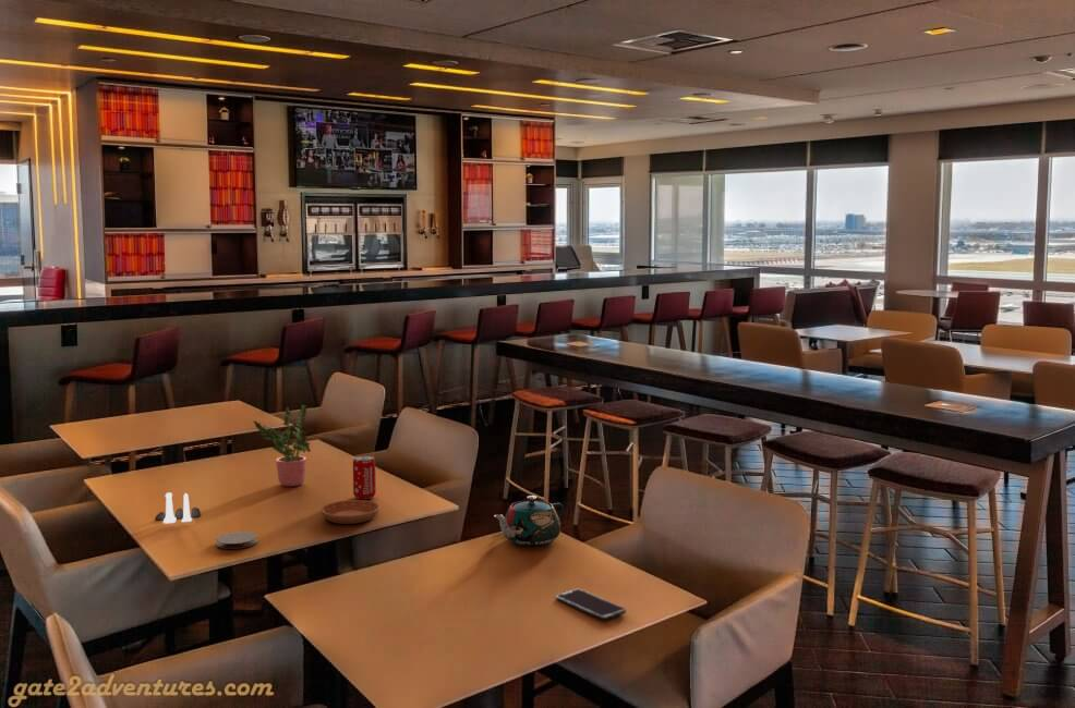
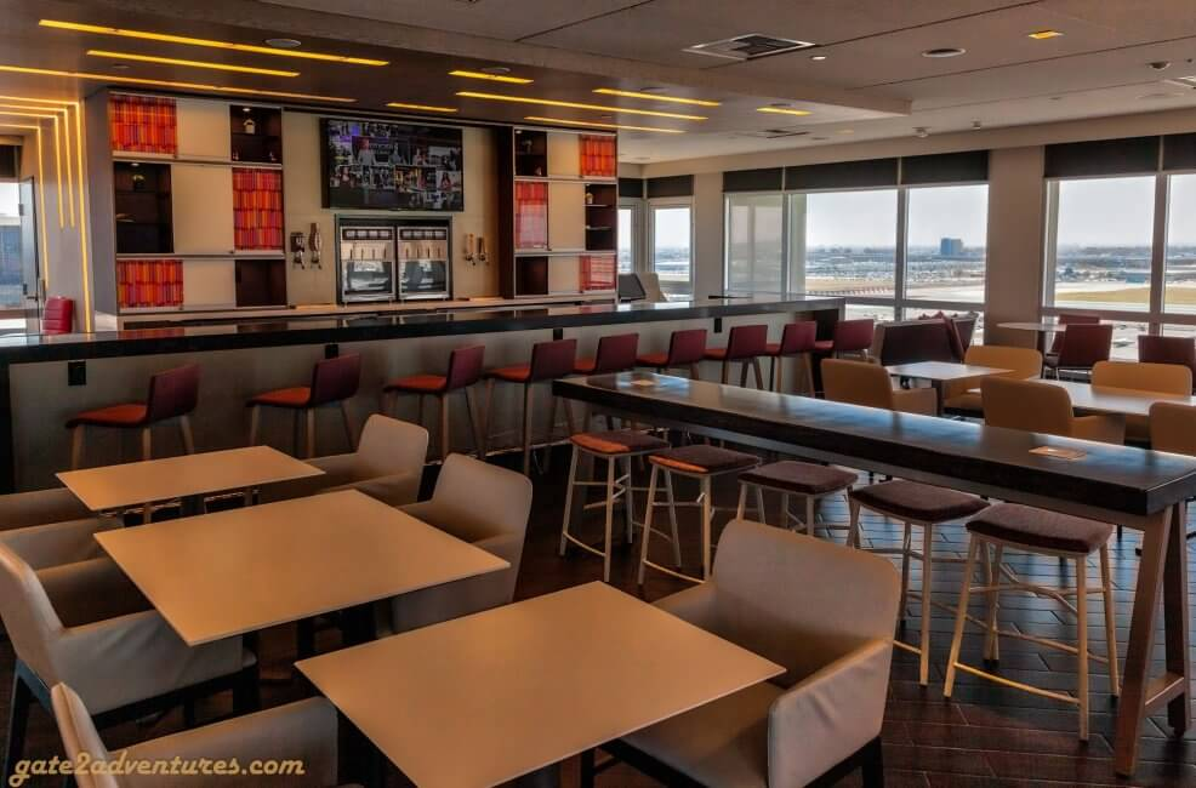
- potted plant [252,404,312,488]
- saucer [319,499,381,525]
- beverage can [352,454,377,500]
- teapot [493,495,565,548]
- coaster [216,530,258,550]
- salt and pepper shaker set [154,491,202,525]
- smartphone [555,588,627,621]
